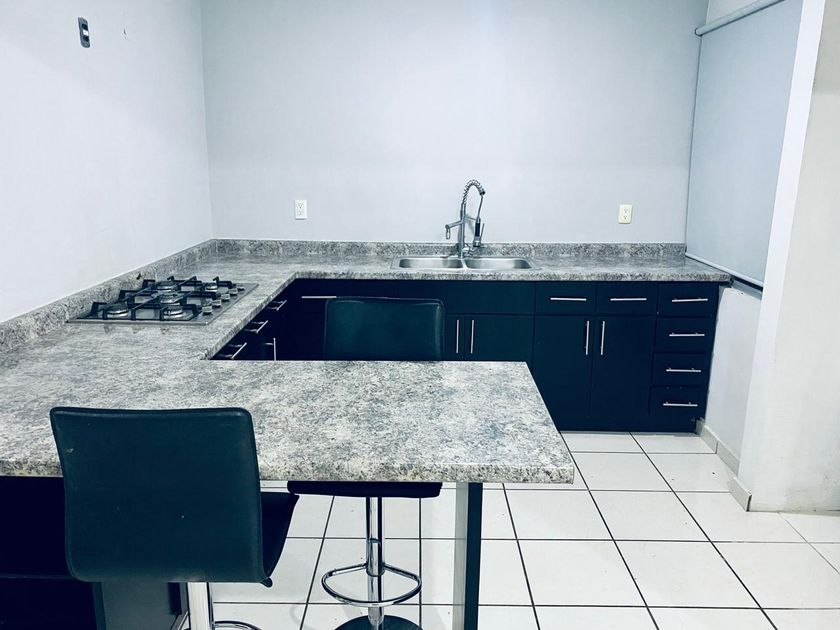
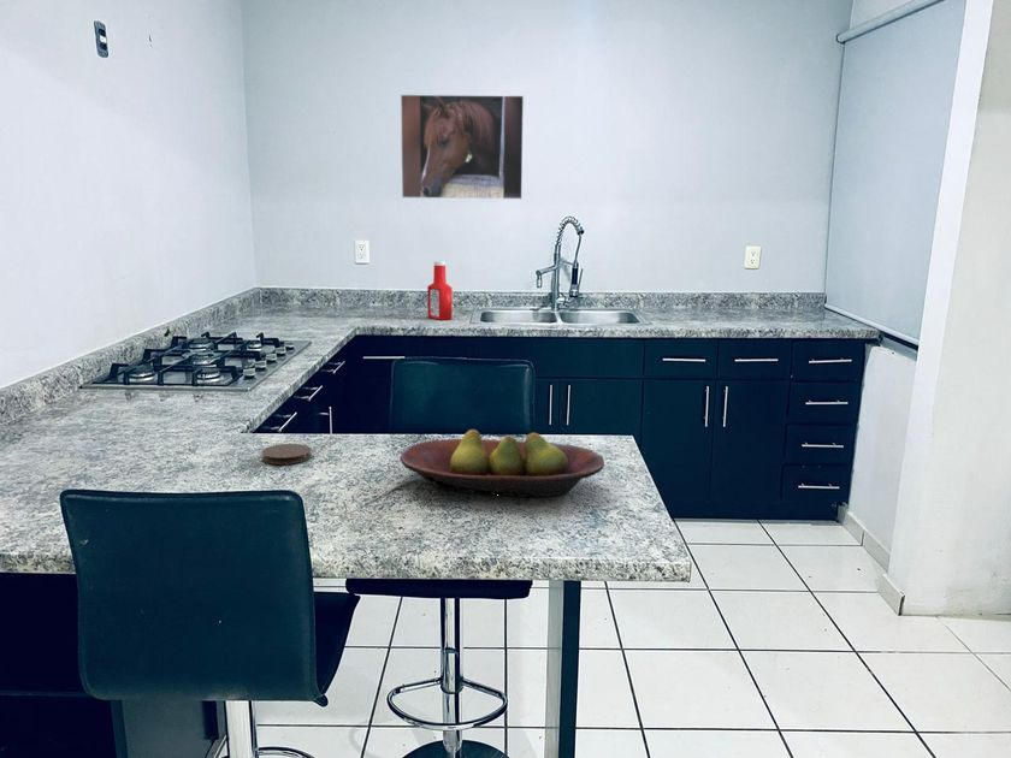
+ soap bottle [426,260,454,321]
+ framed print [400,93,525,201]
+ coaster [261,443,313,466]
+ fruit bowl [398,428,605,498]
